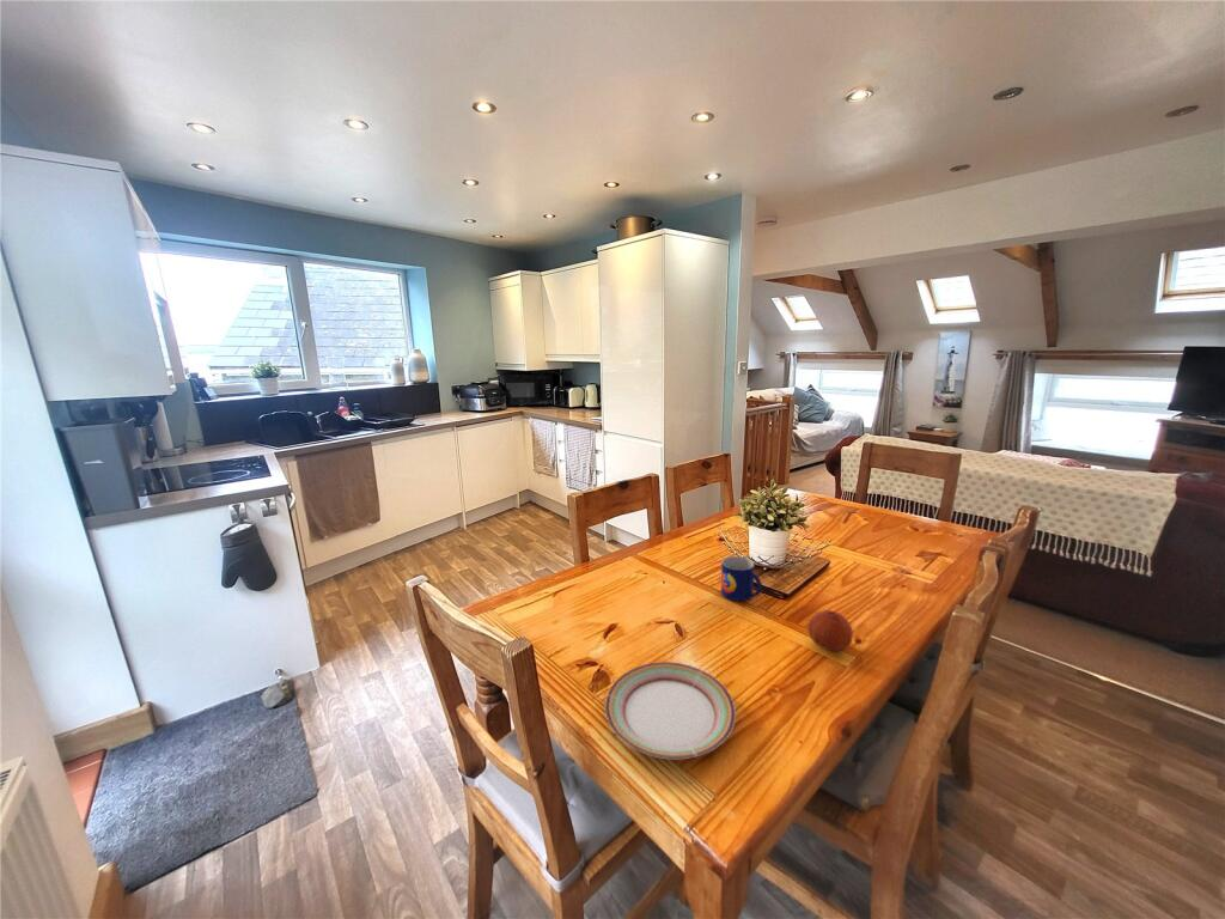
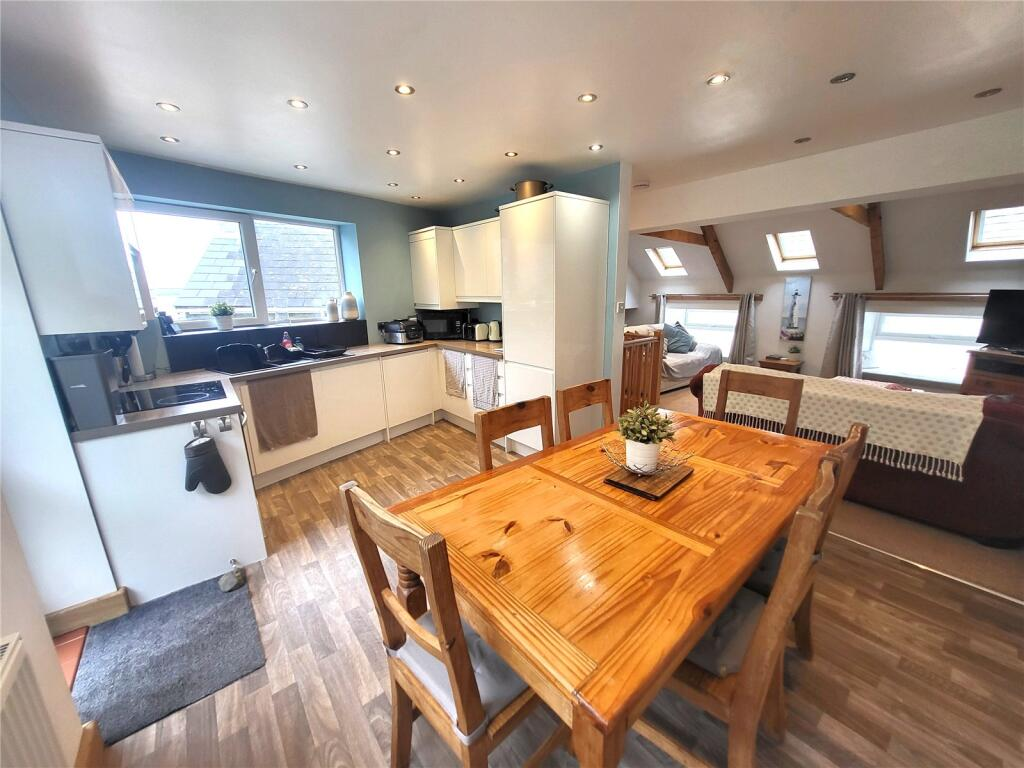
- plate [604,661,737,760]
- fruit [806,609,854,652]
- mug [720,555,763,602]
